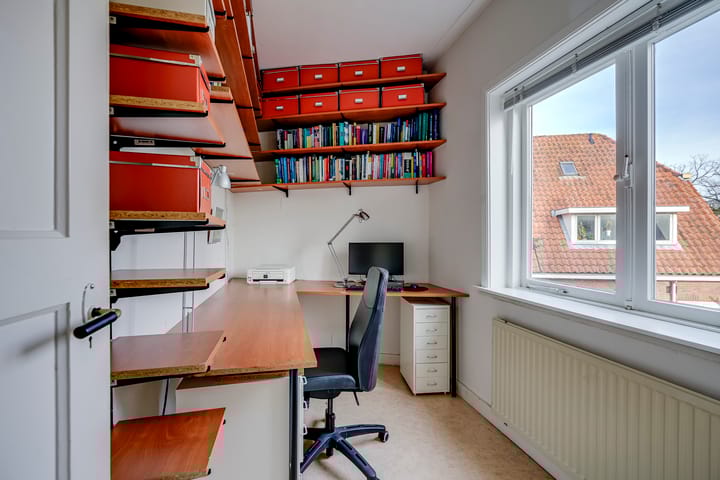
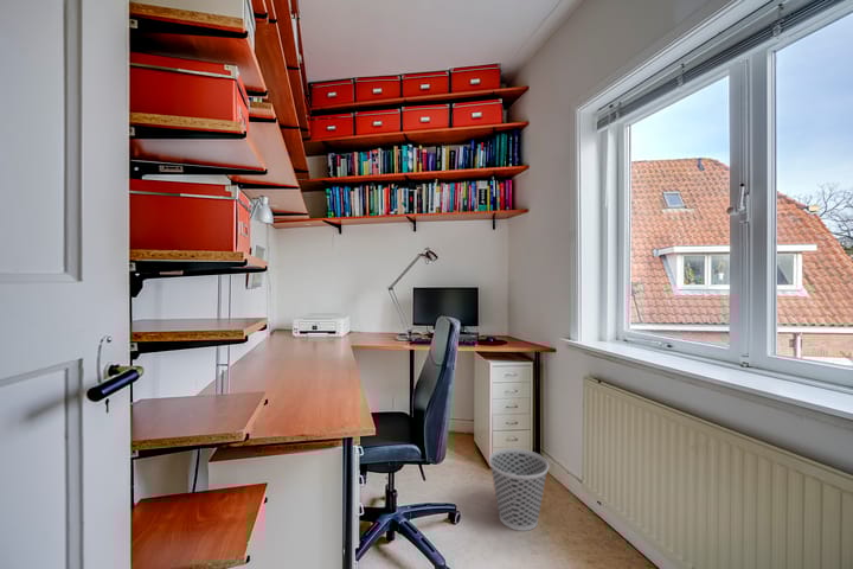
+ wastebasket [488,447,550,532]
